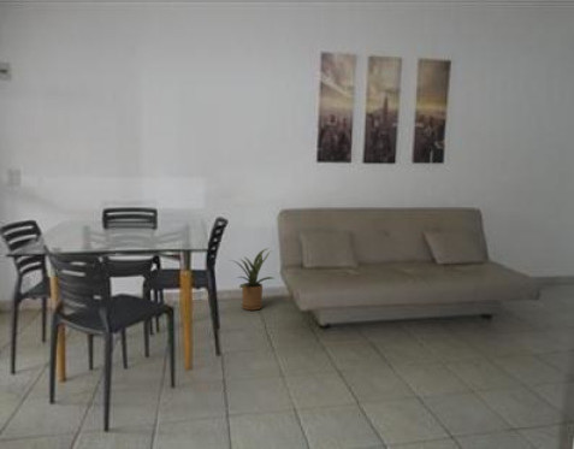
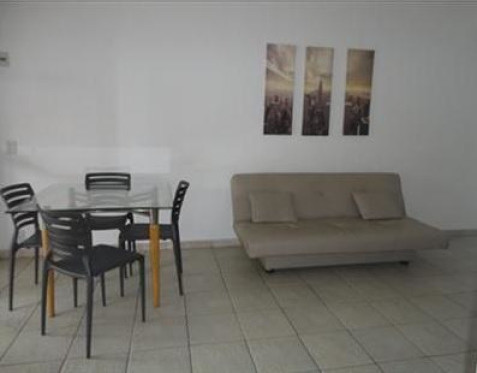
- house plant [230,247,274,312]
